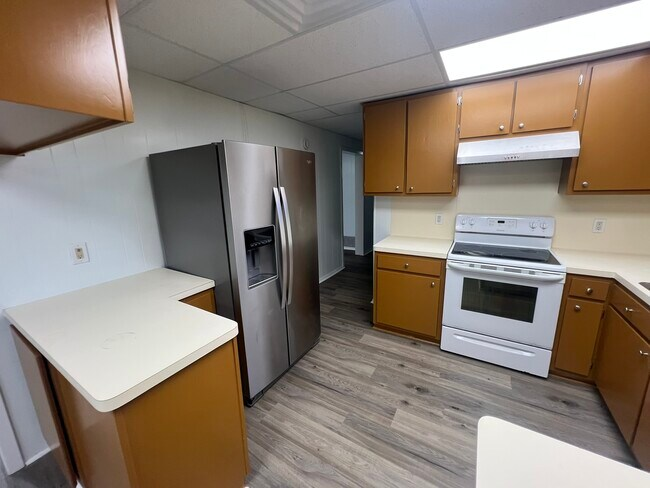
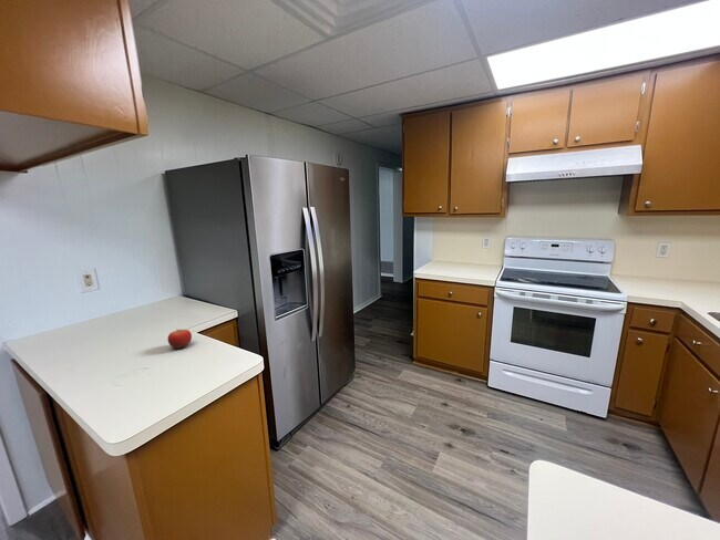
+ fruit [167,328,193,350]
